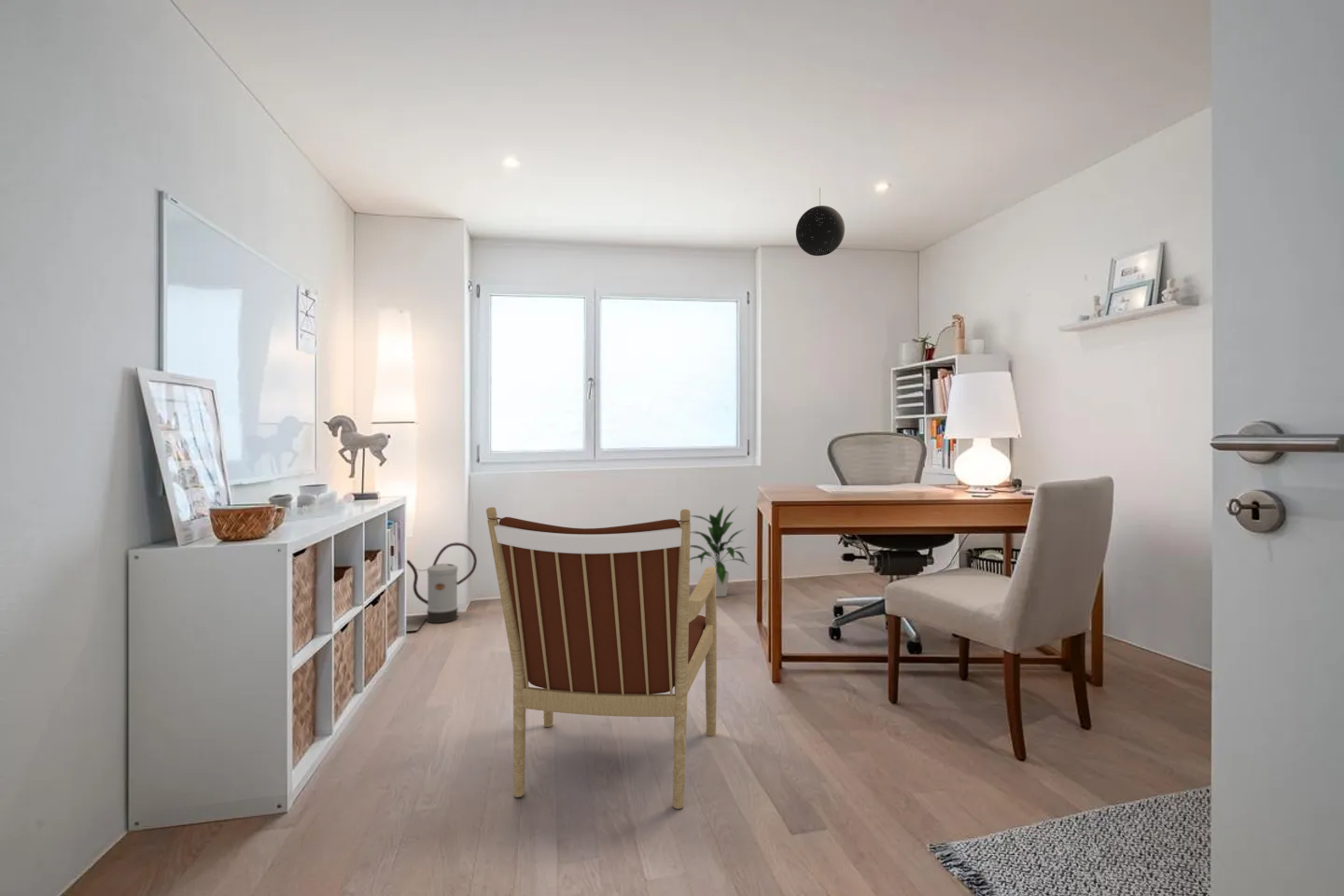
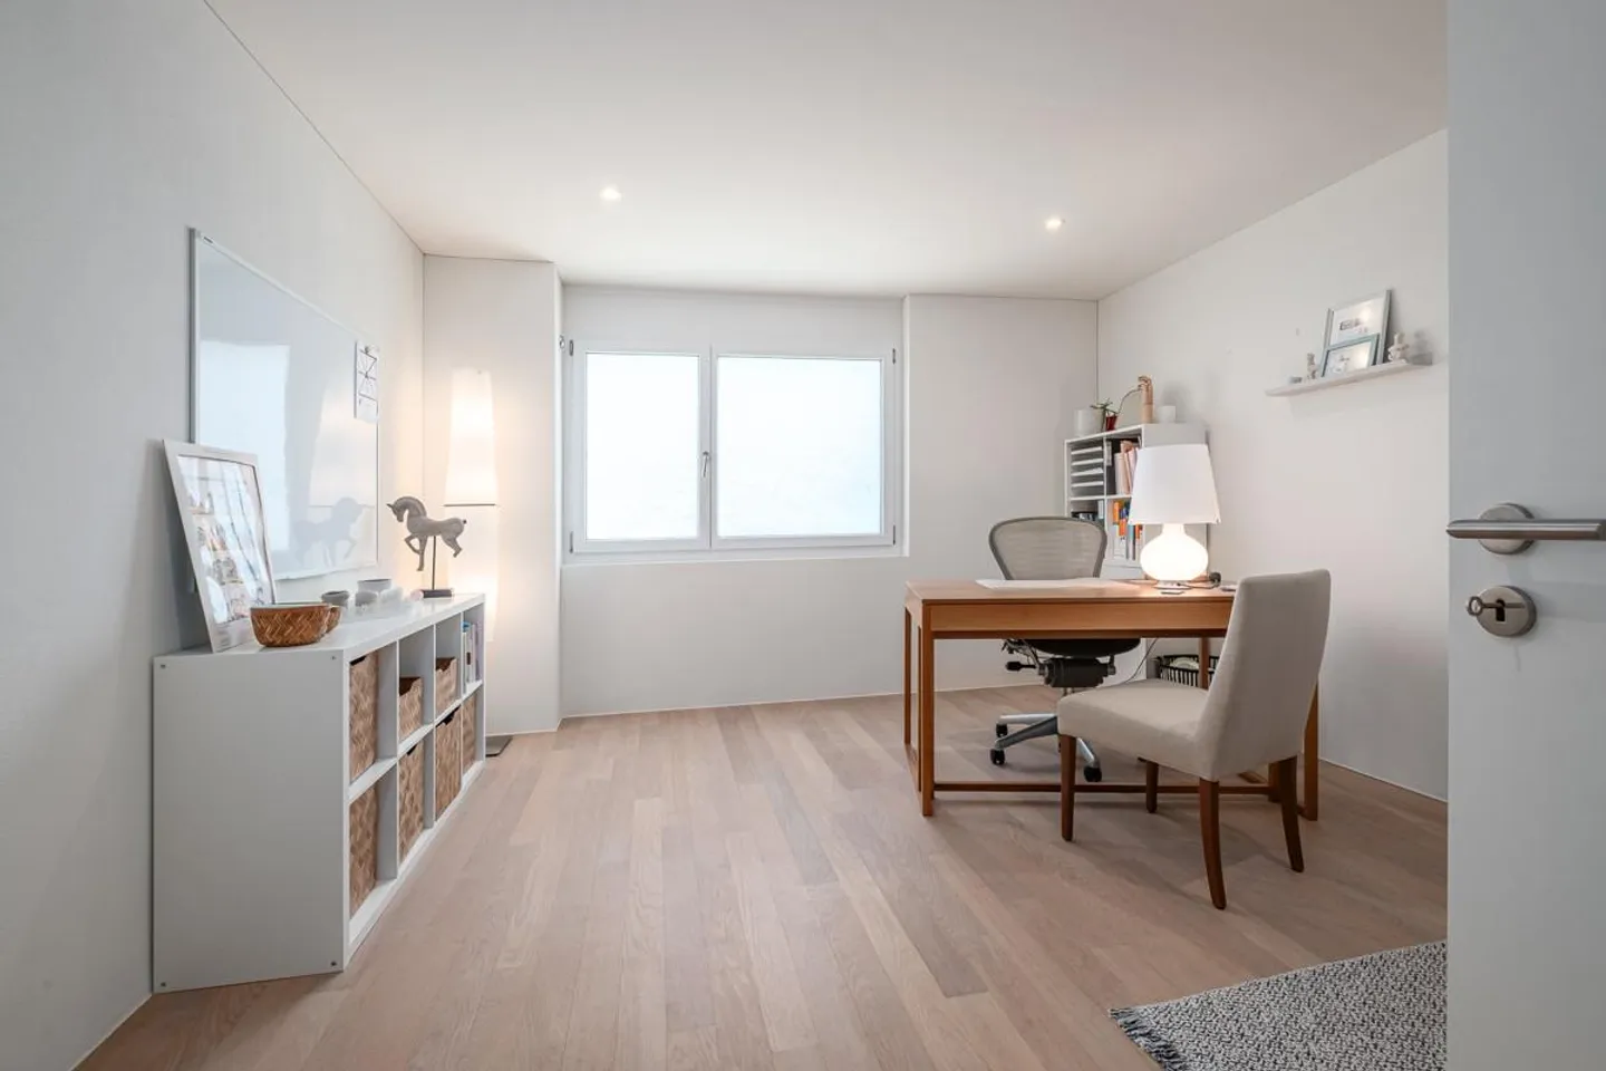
- armchair [485,506,718,810]
- indoor plant [690,505,749,598]
- pendant light [795,187,846,257]
- watering can [406,541,478,624]
